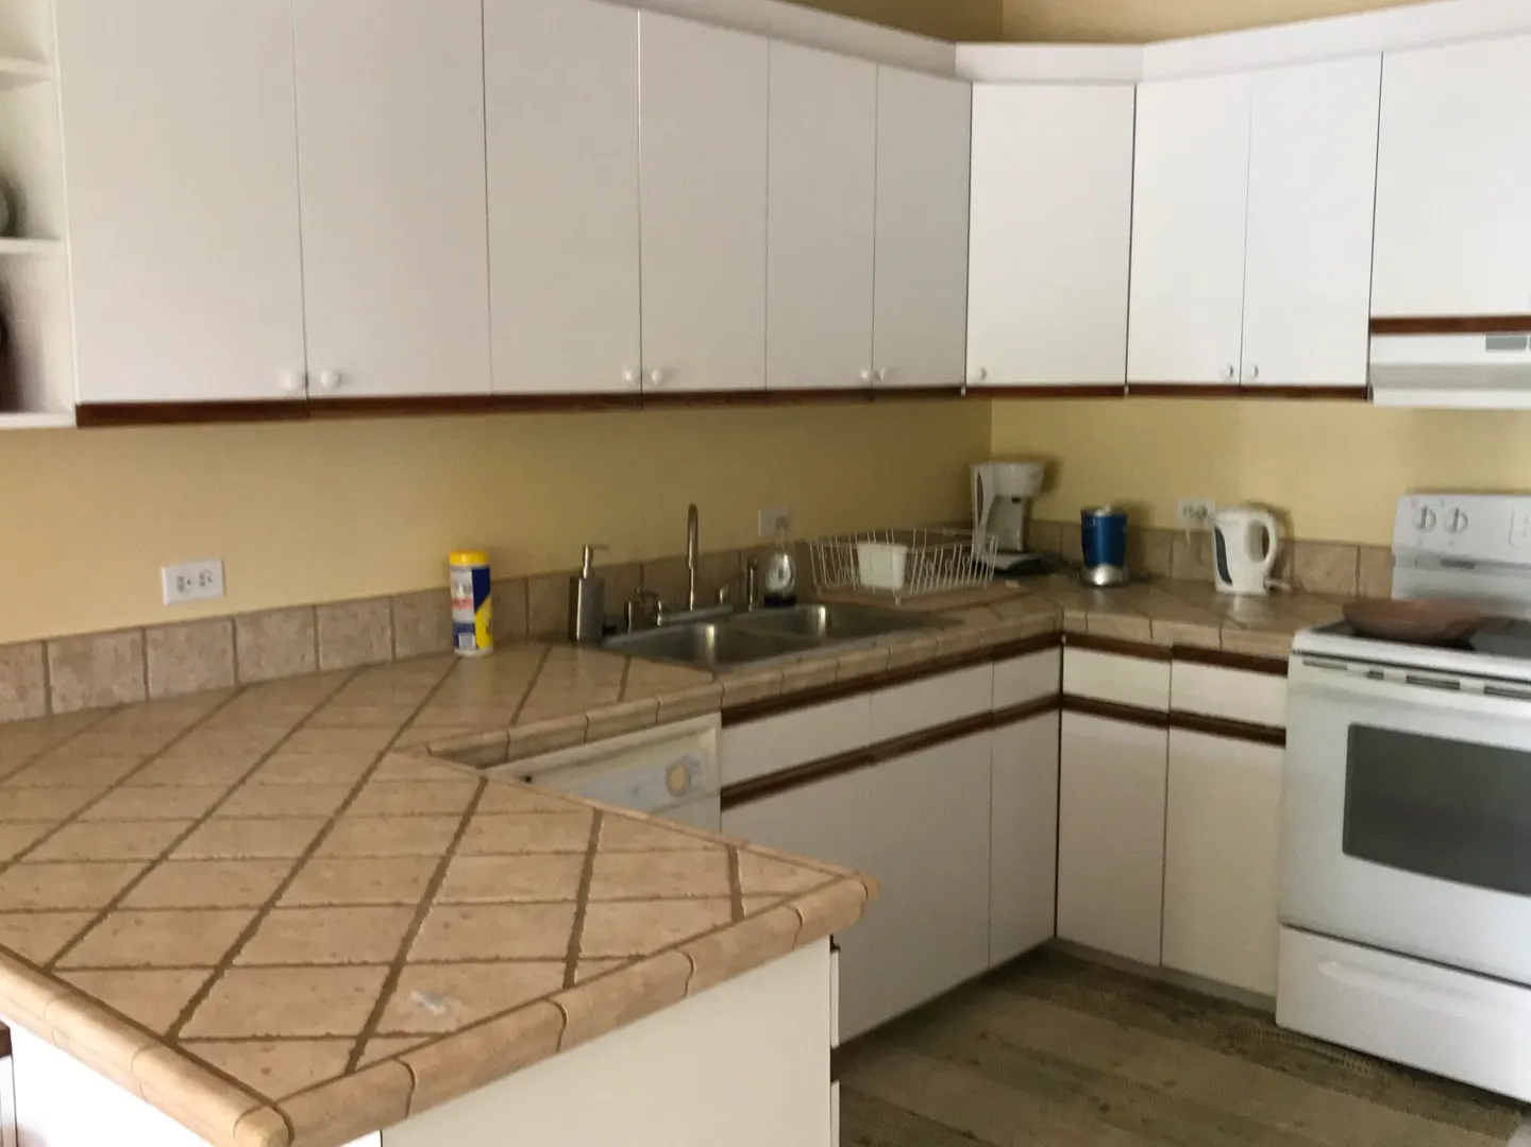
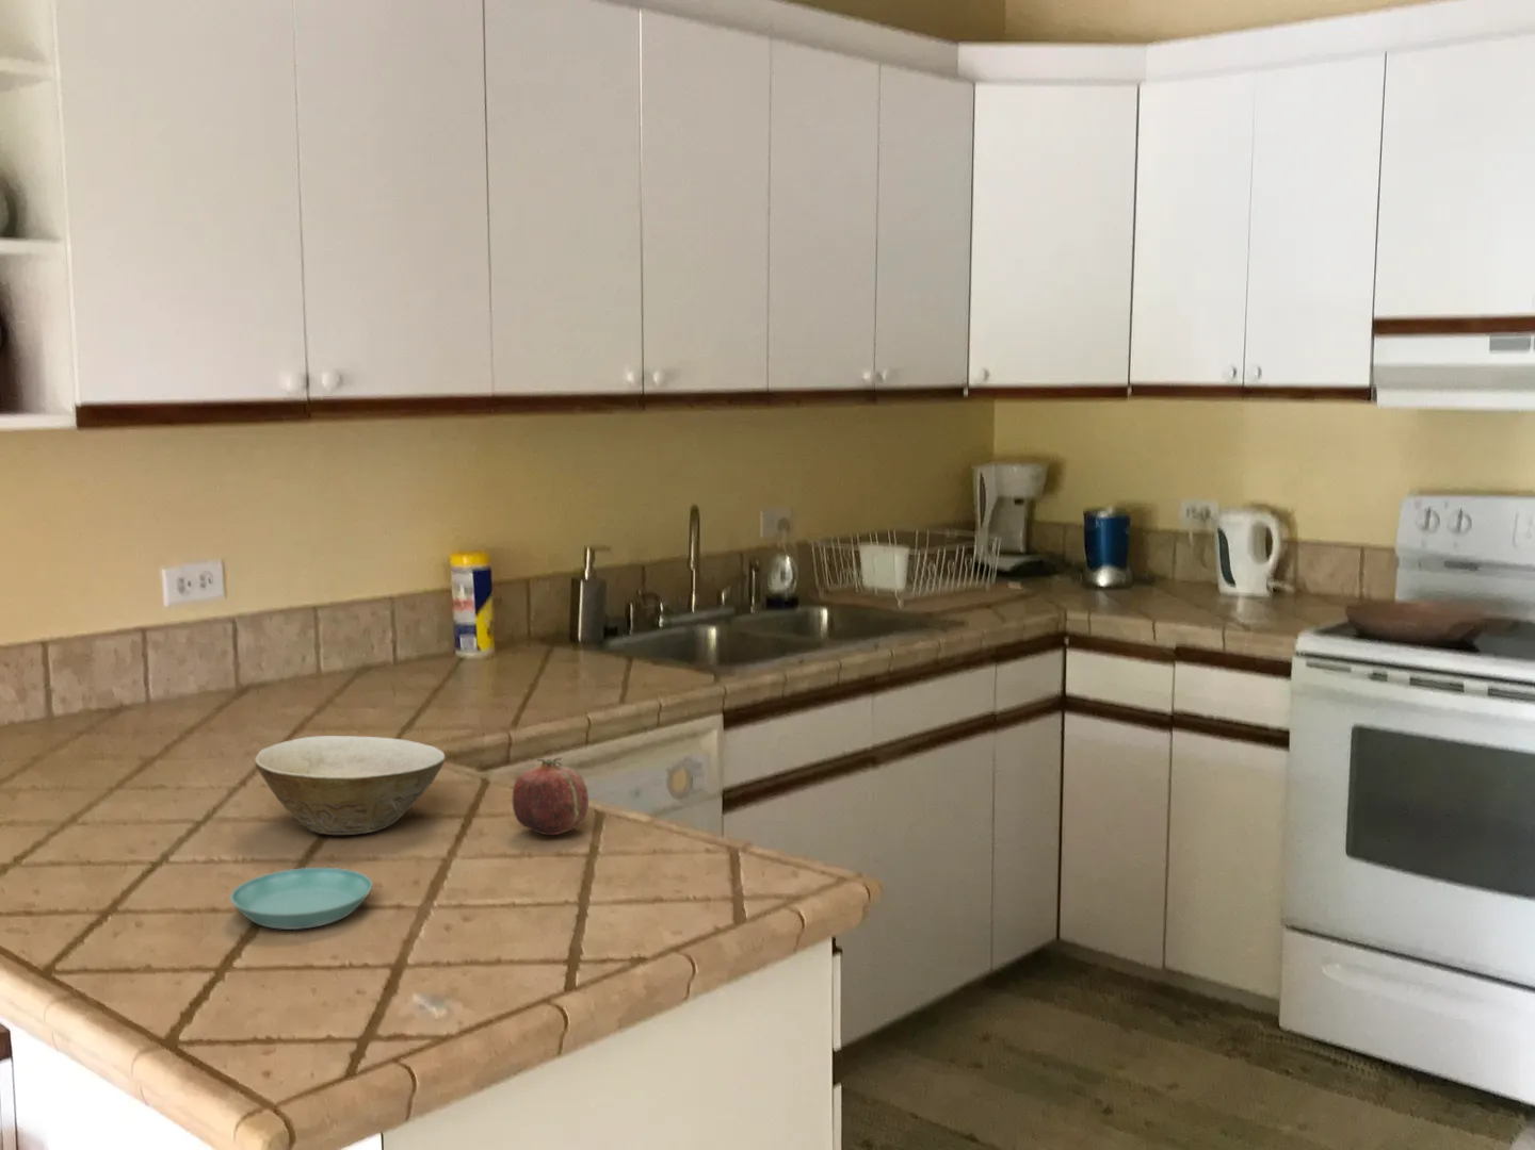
+ bowl [254,734,447,836]
+ fruit [511,756,590,836]
+ saucer [230,867,373,930]
